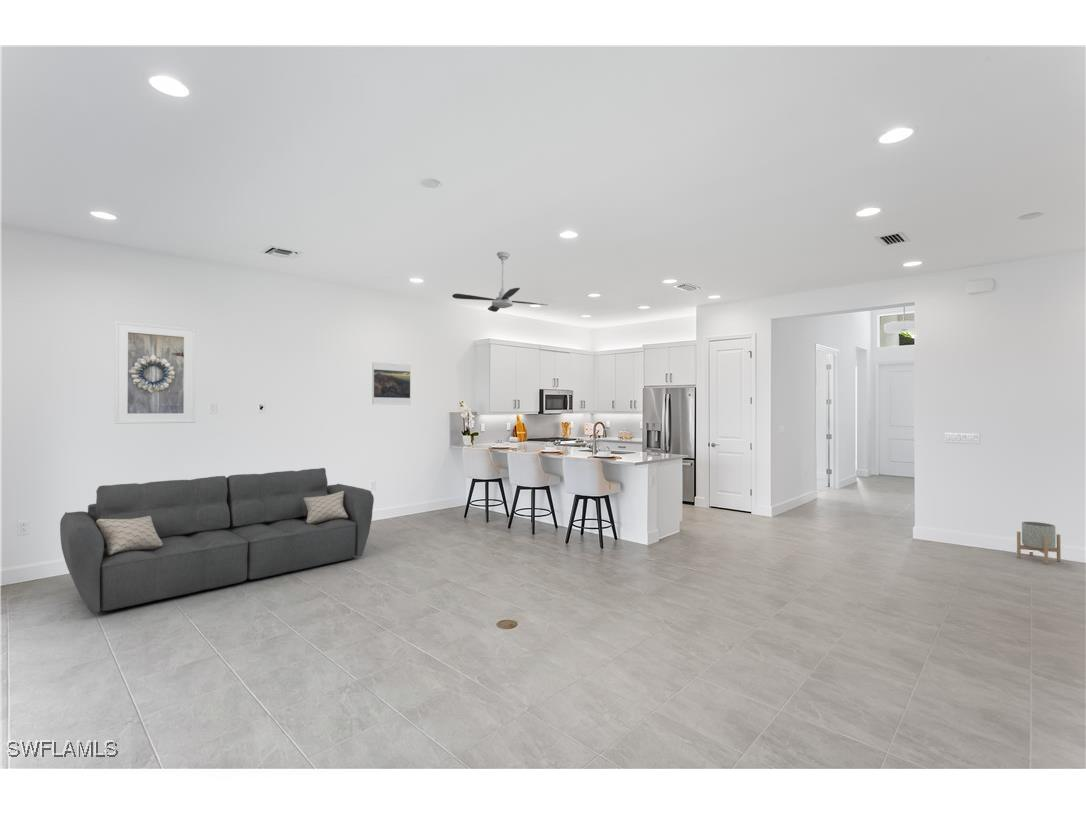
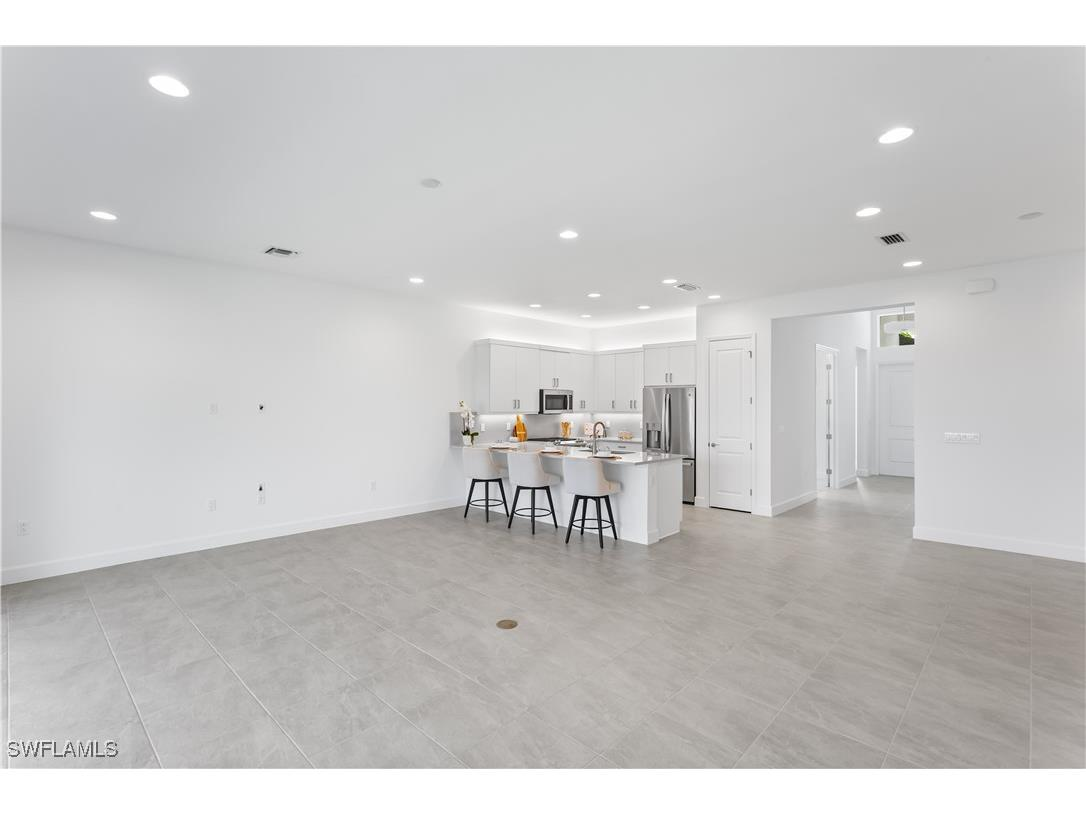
- sofa [59,467,375,614]
- ceiling fan [451,250,547,313]
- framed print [113,320,196,425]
- planter [1016,521,1062,565]
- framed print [371,362,411,406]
